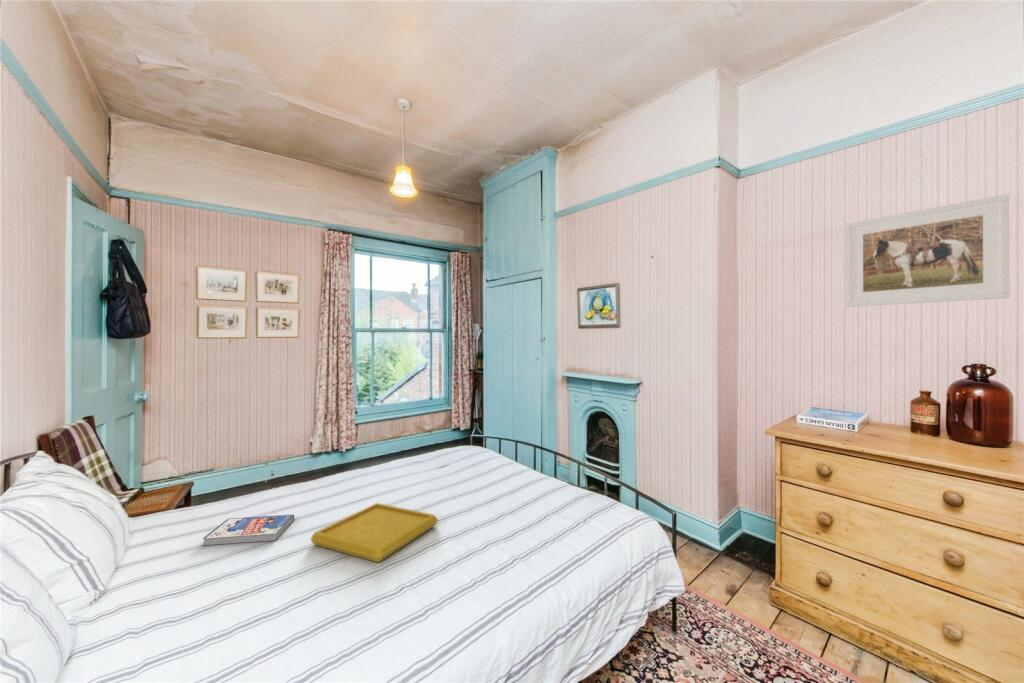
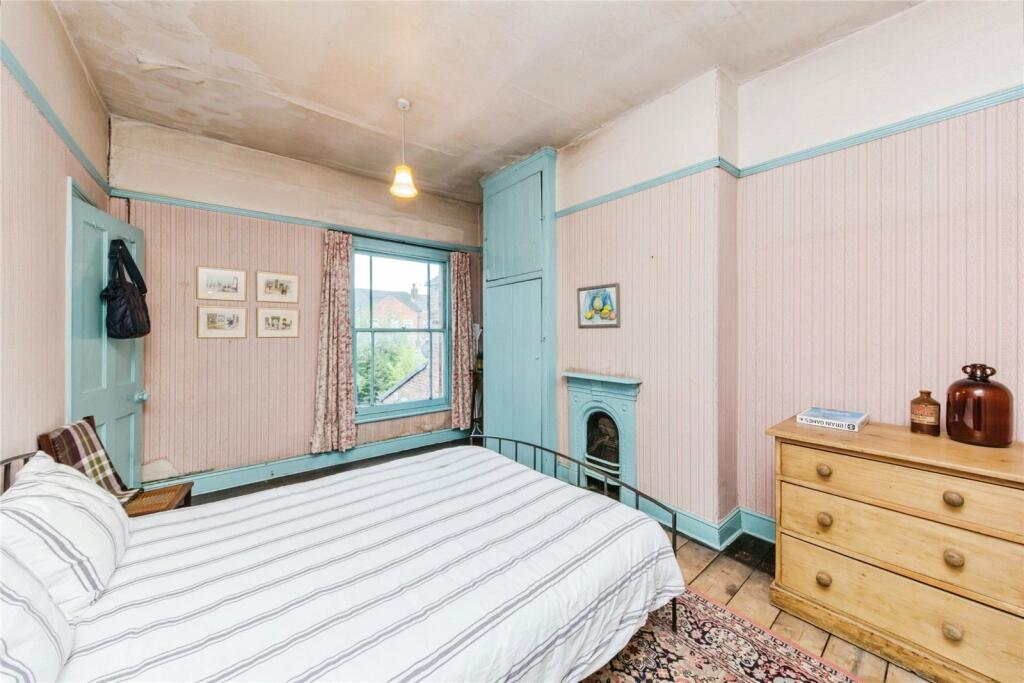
- book [202,514,295,547]
- serving tray [310,502,439,563]
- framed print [844,193,1010,308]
